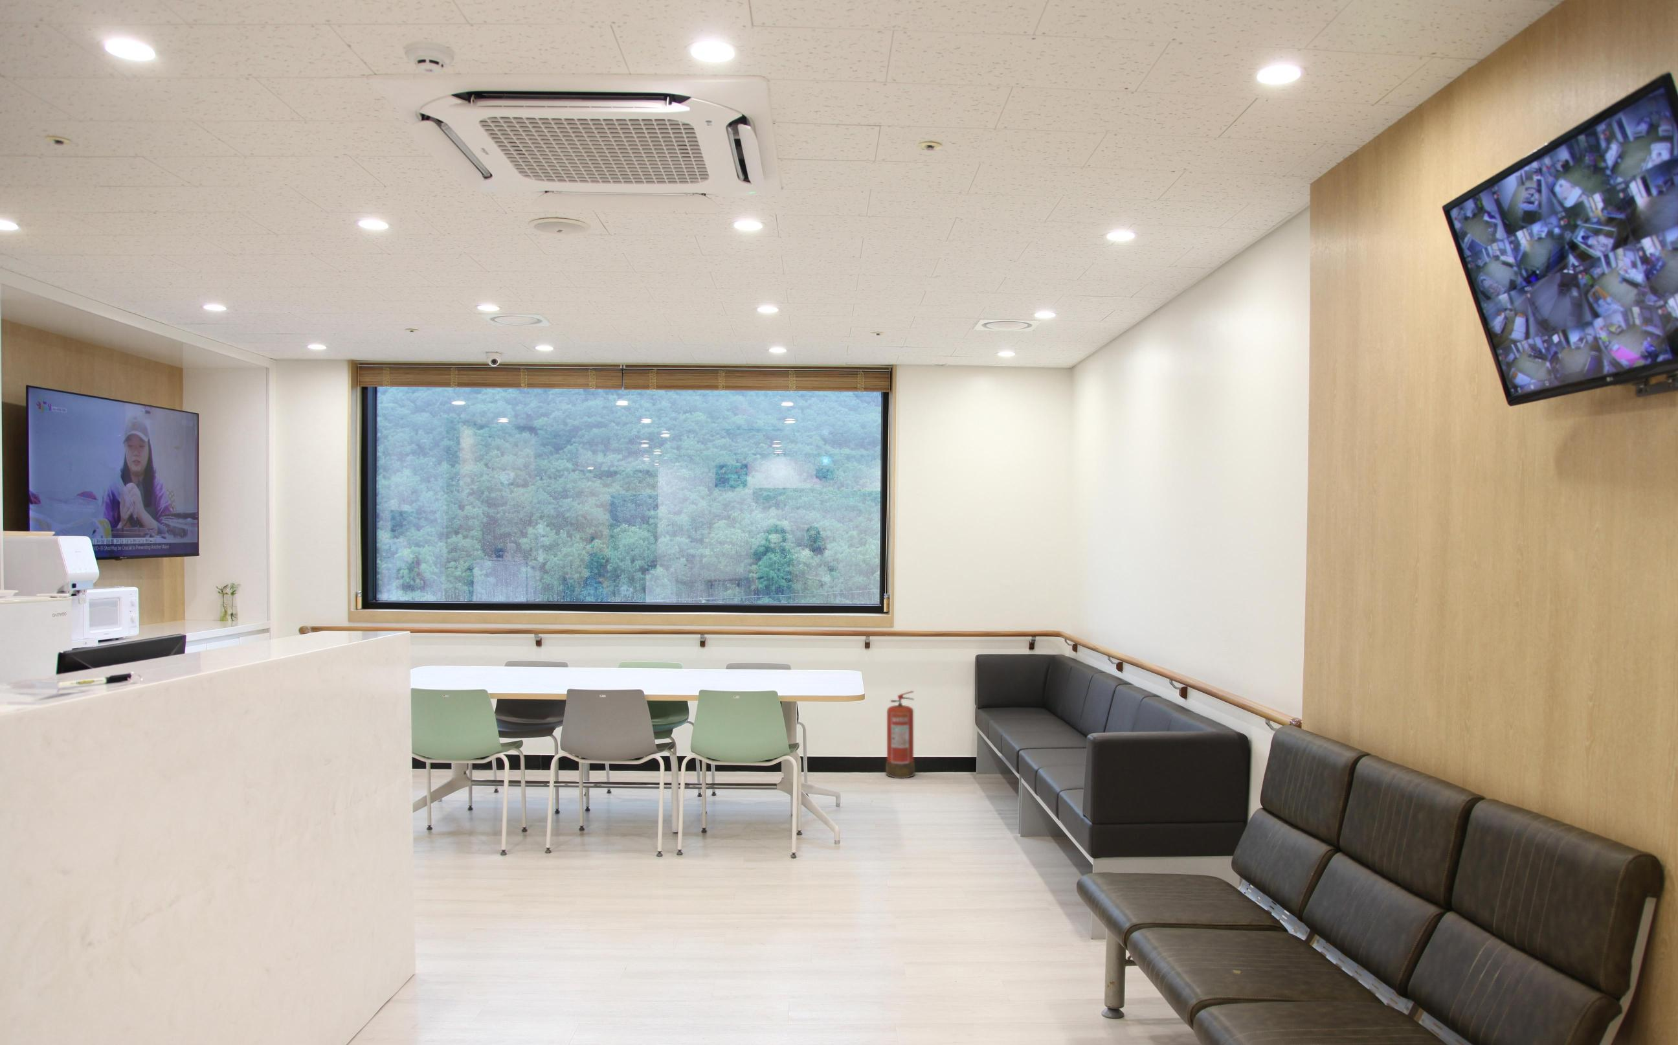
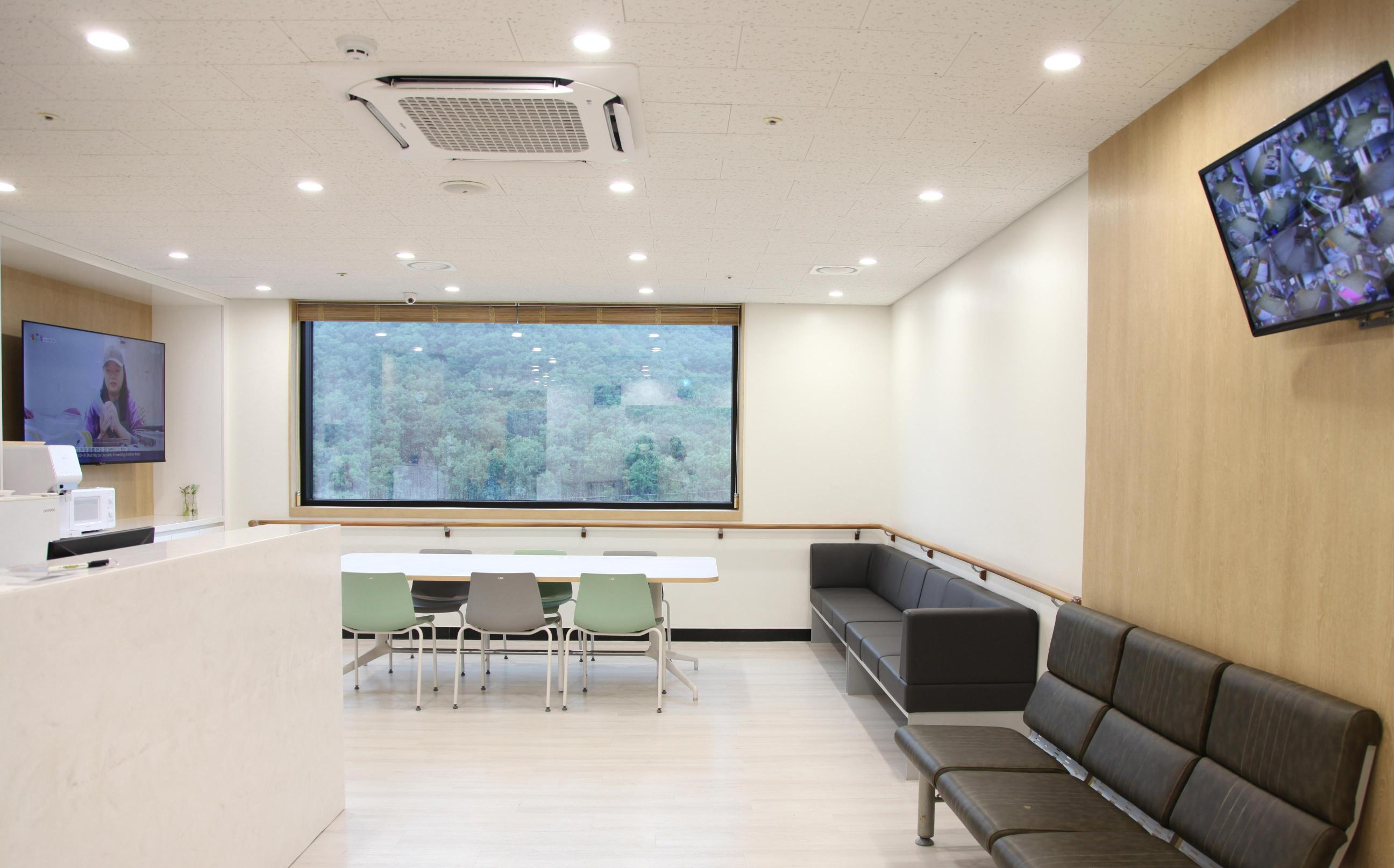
- fire extinguisher [885,690,915,779]
